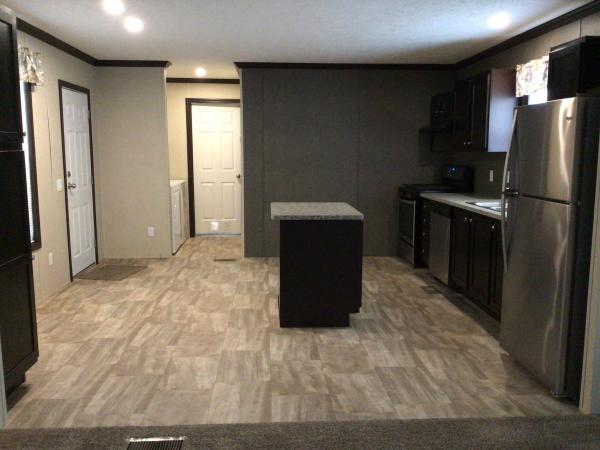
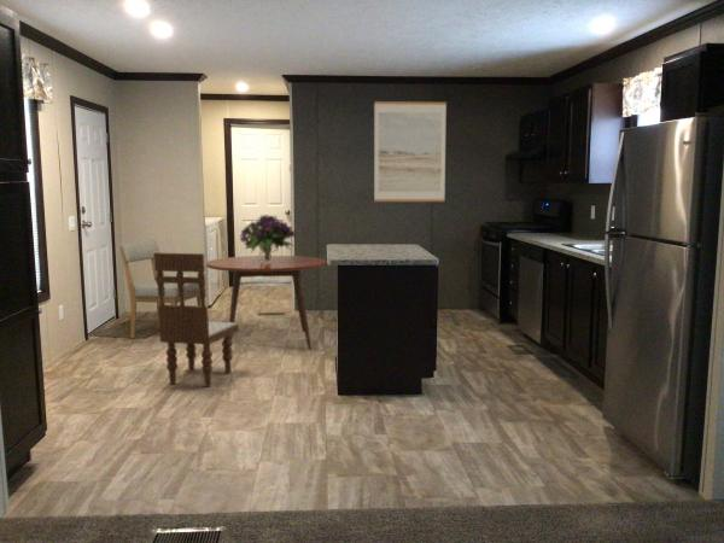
+ dining chair [153,251,240,389]
+ wall art [373,100,448,203]
+ chair [118,239,202,340]
+ bouquet [238,214,297,262]
+ dining table [205,255,327,351]
